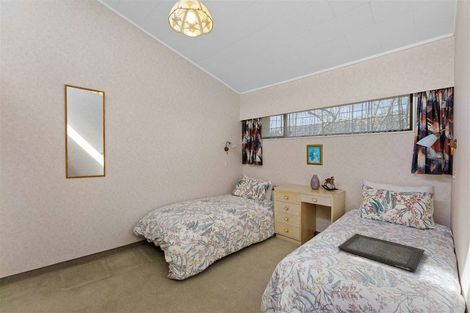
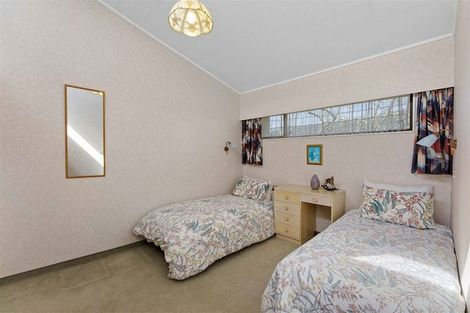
- serving tray [337,233,426,273]
